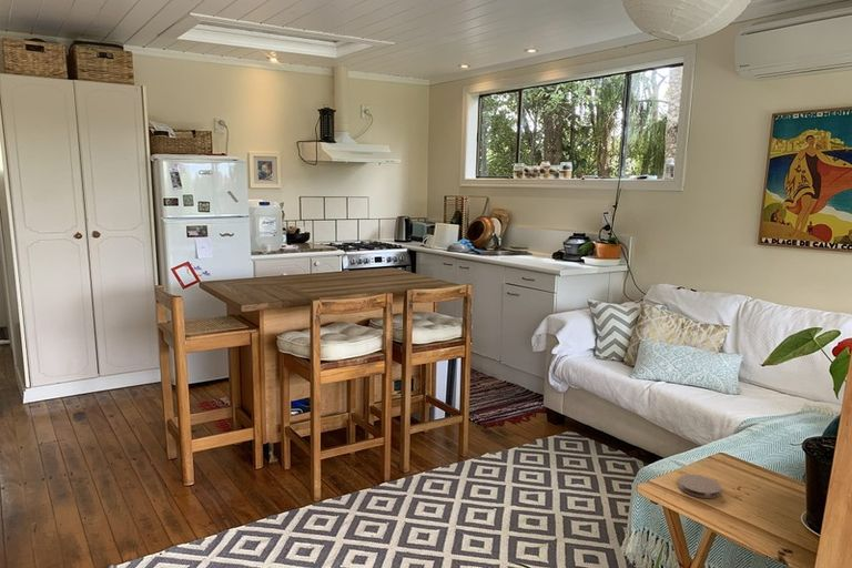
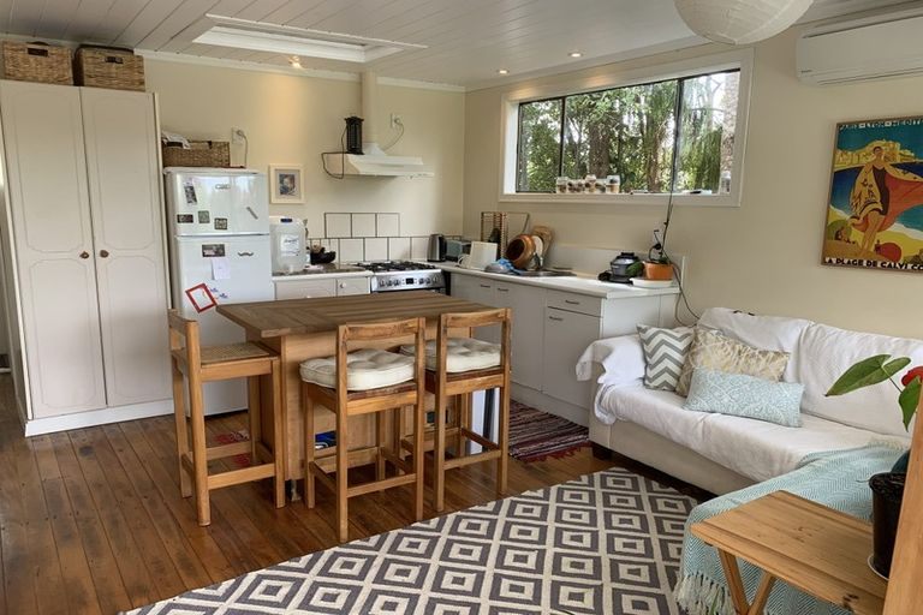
- coaster [678,474,722,499]
